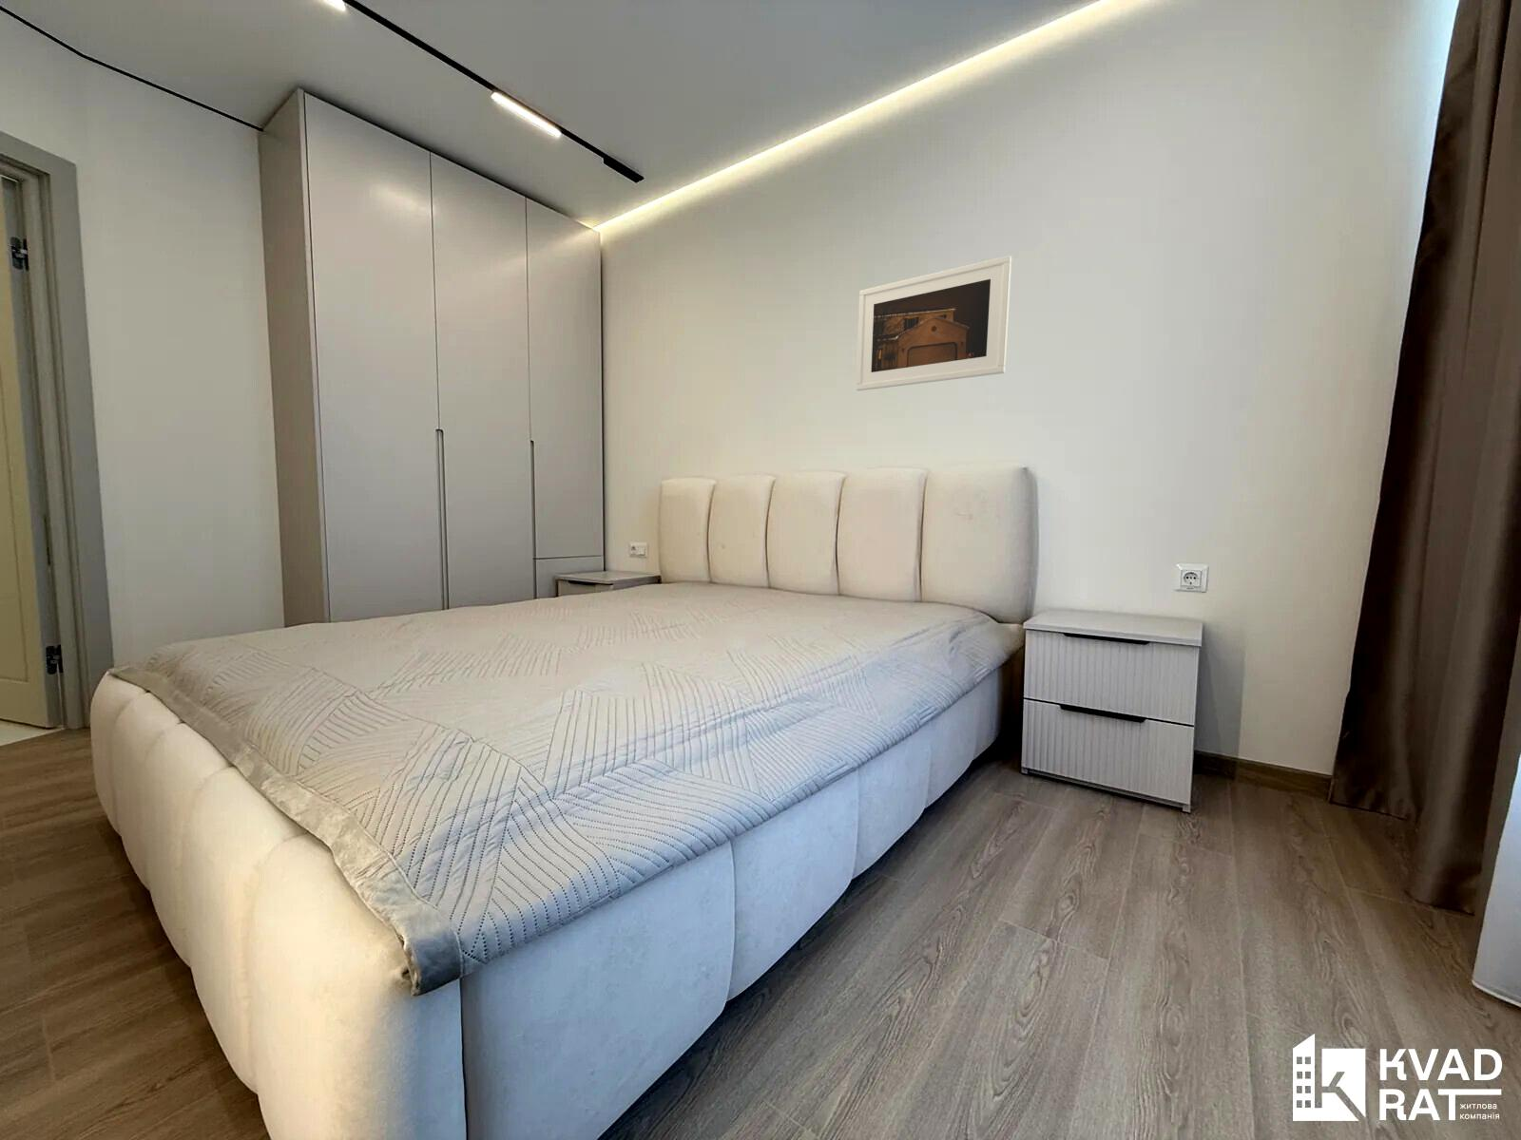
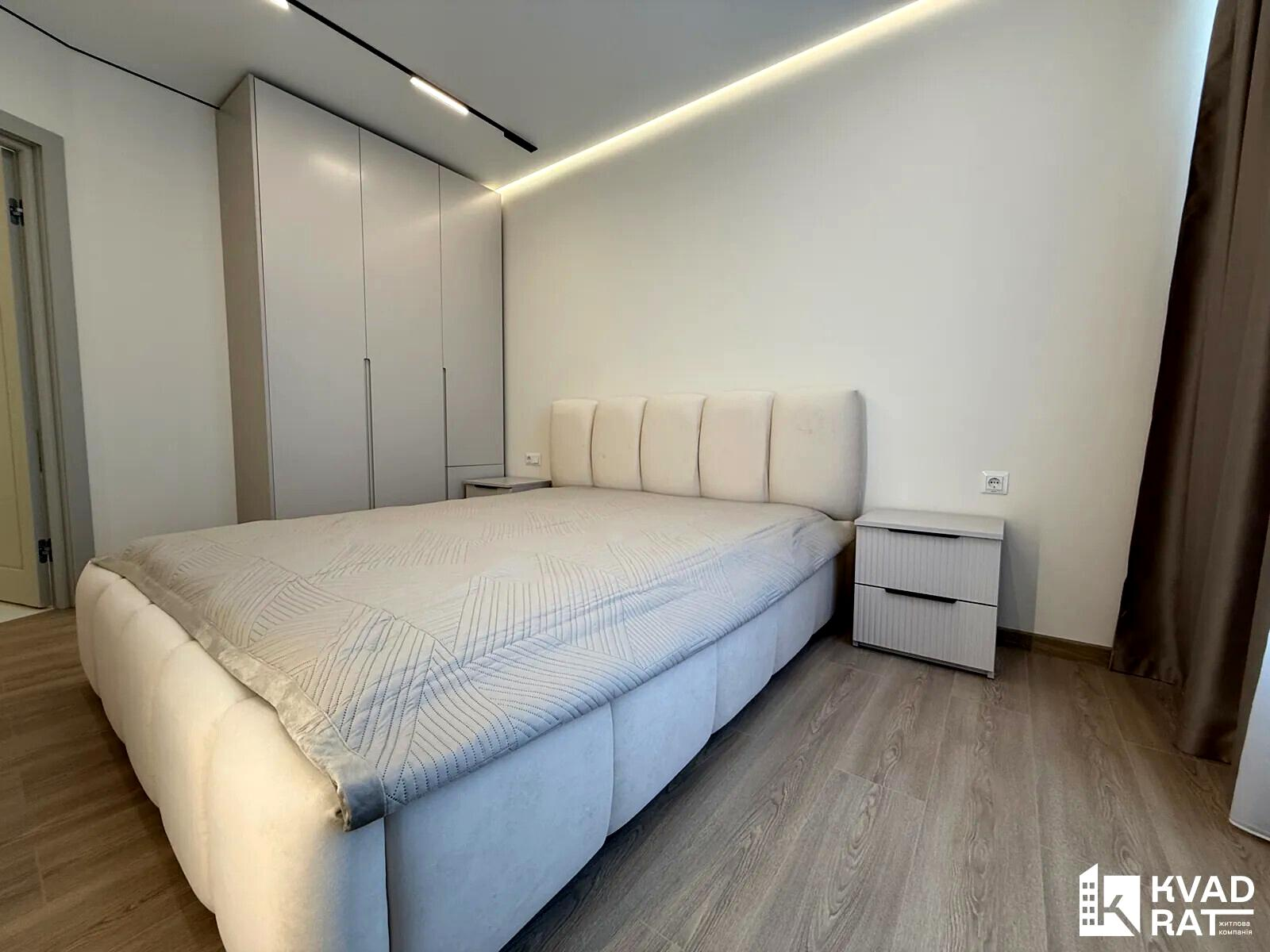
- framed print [855,255,1012,392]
